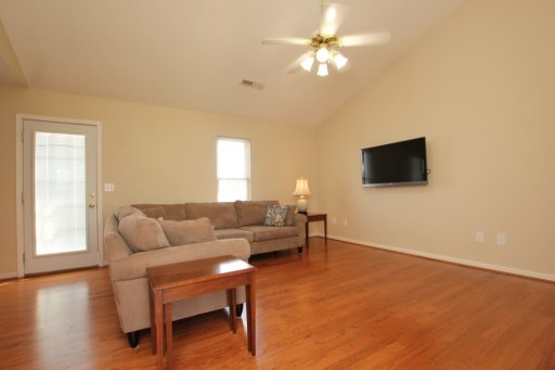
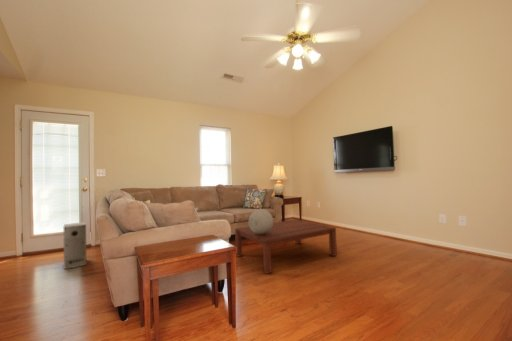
+ coffee table [234,218,338,275]
+ air purifier [63,221,88,270]
+ decorative sphere [248,208,274,234]
